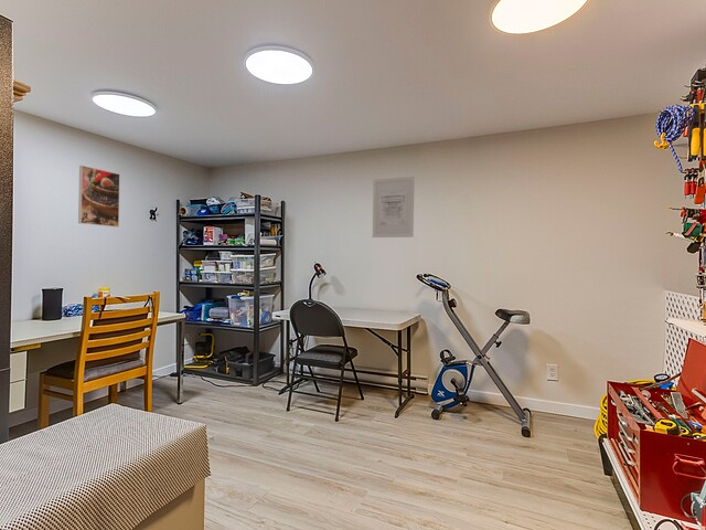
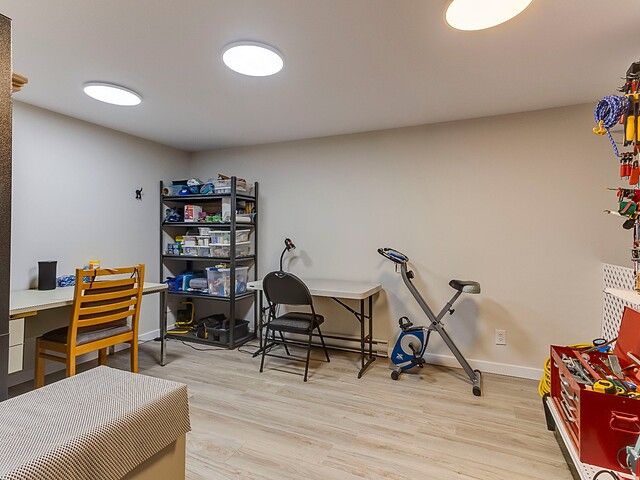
- wall art [372,176,416,239]
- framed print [77,165,121,229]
